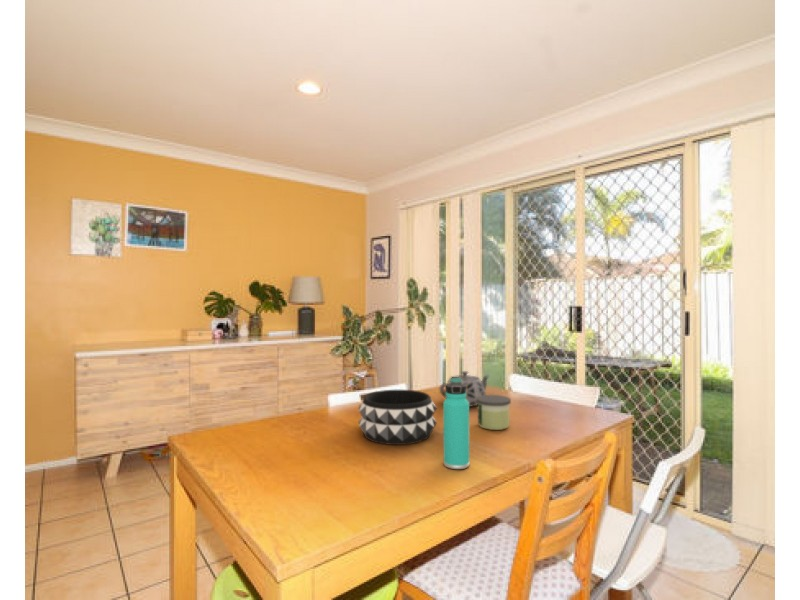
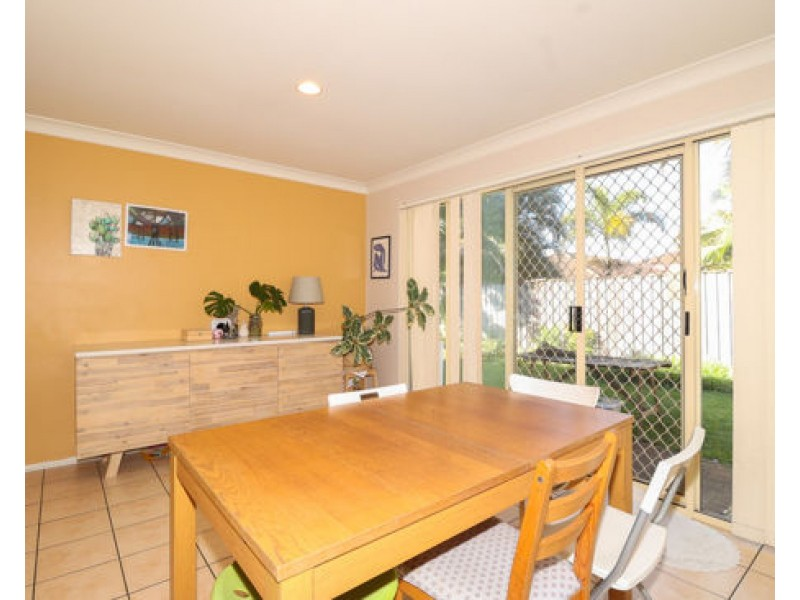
- decorative bowl [357,389,438,446]
- teapot [439,370,491,408]
- candle [476,394,512,431]
- thermos bottle [442,377,470,470]
